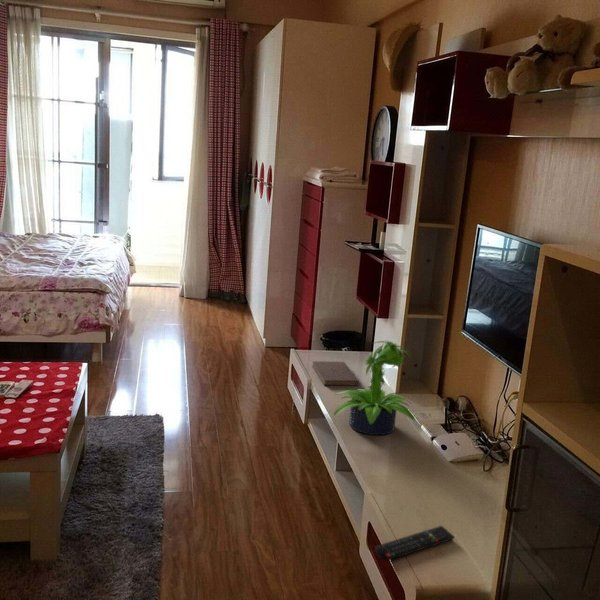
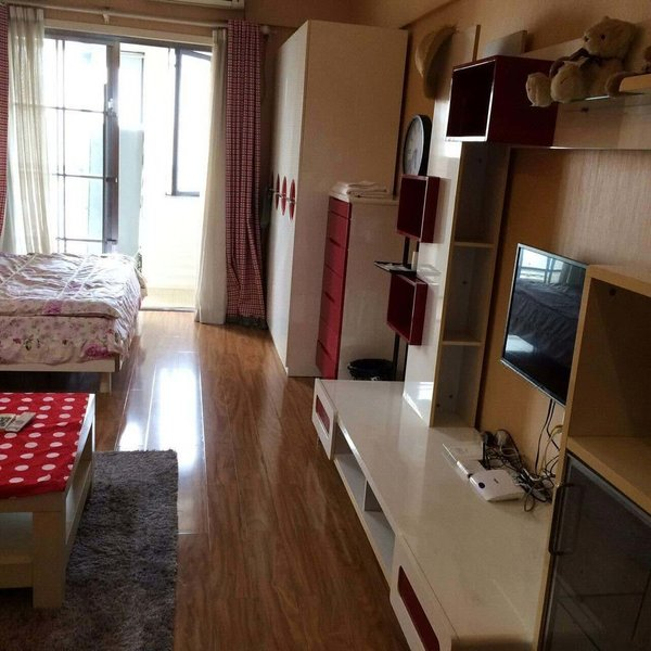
- book [311,360,360,386]
- potted plant [333,340,416,436]
- remote control [374,525,455,562]
